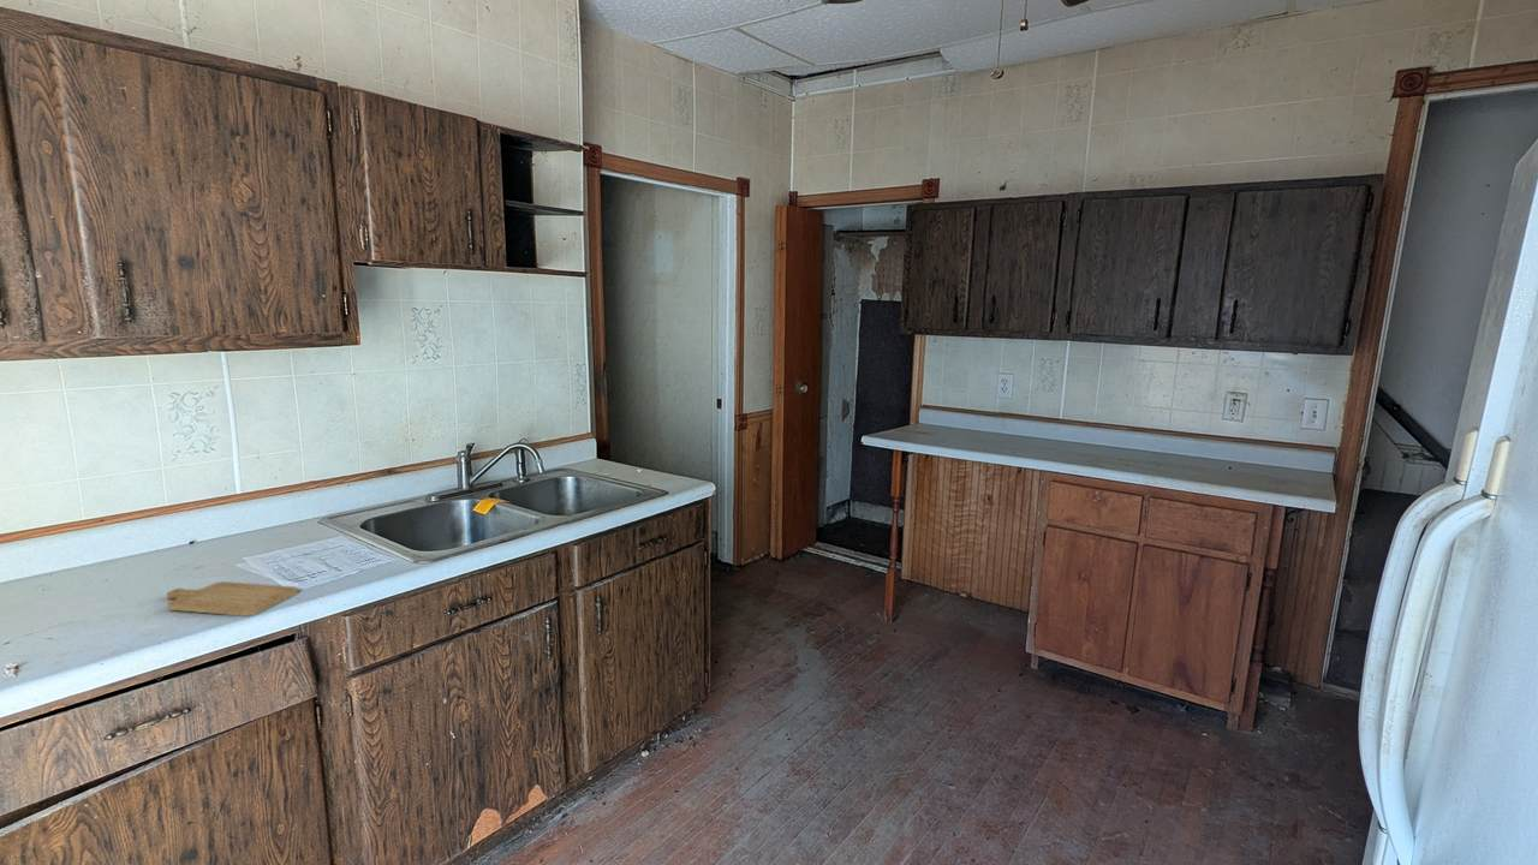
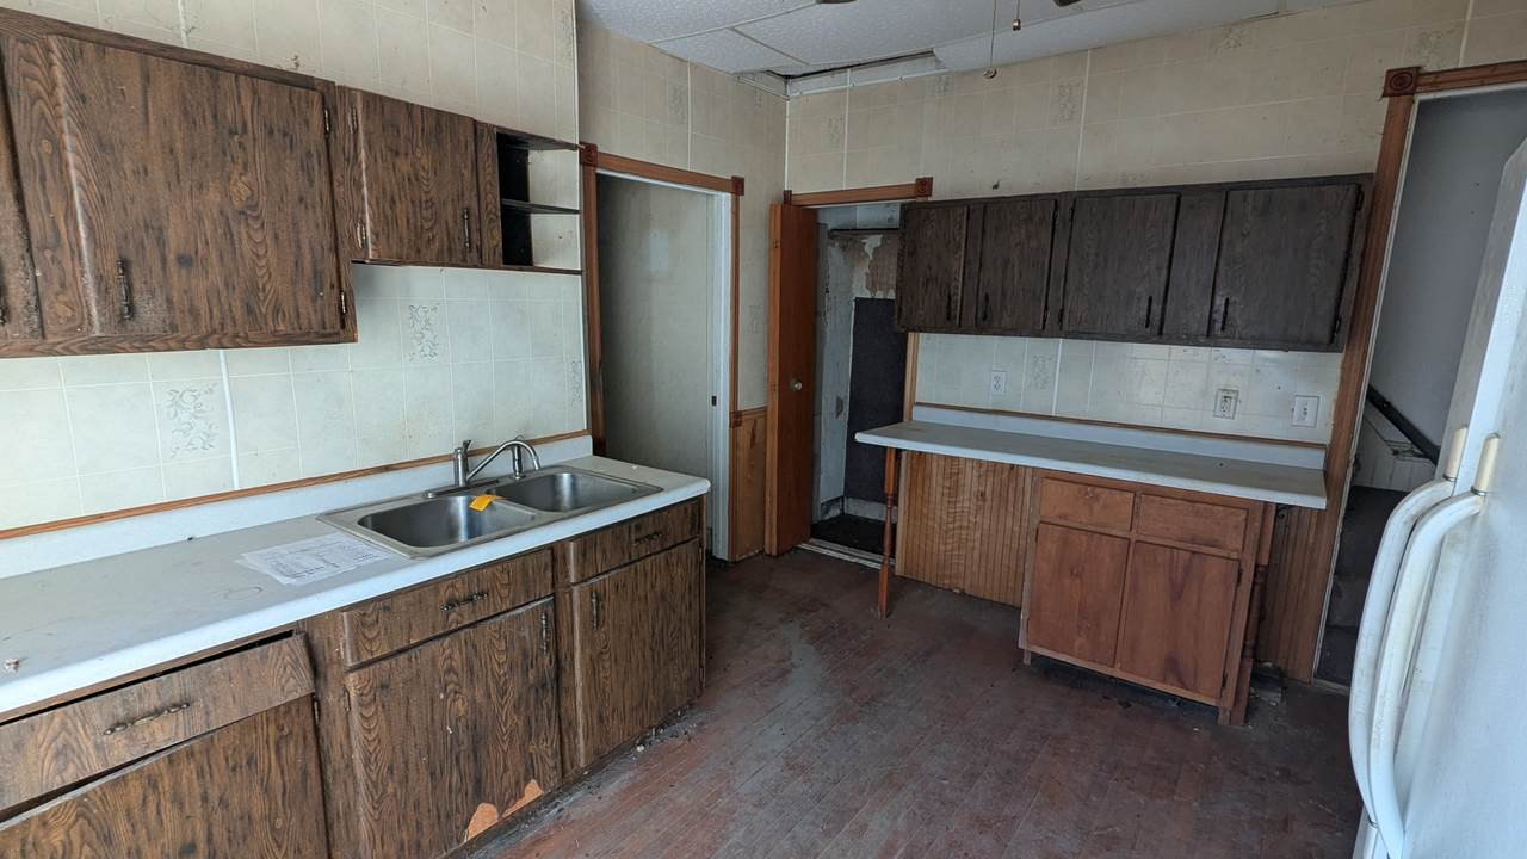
- chopping board [166,580,299,618]
